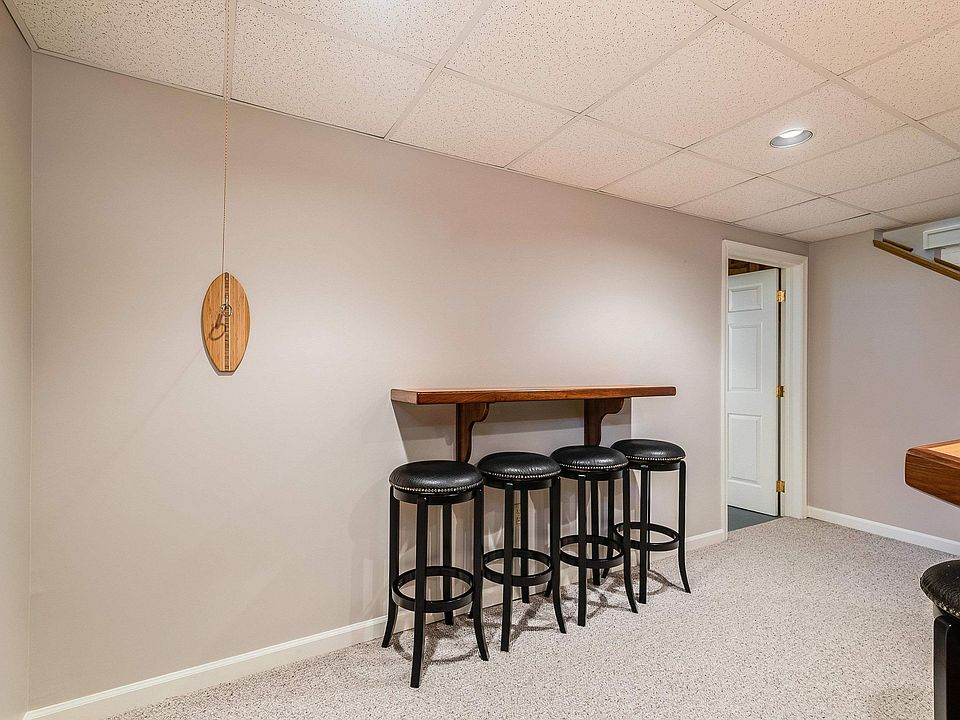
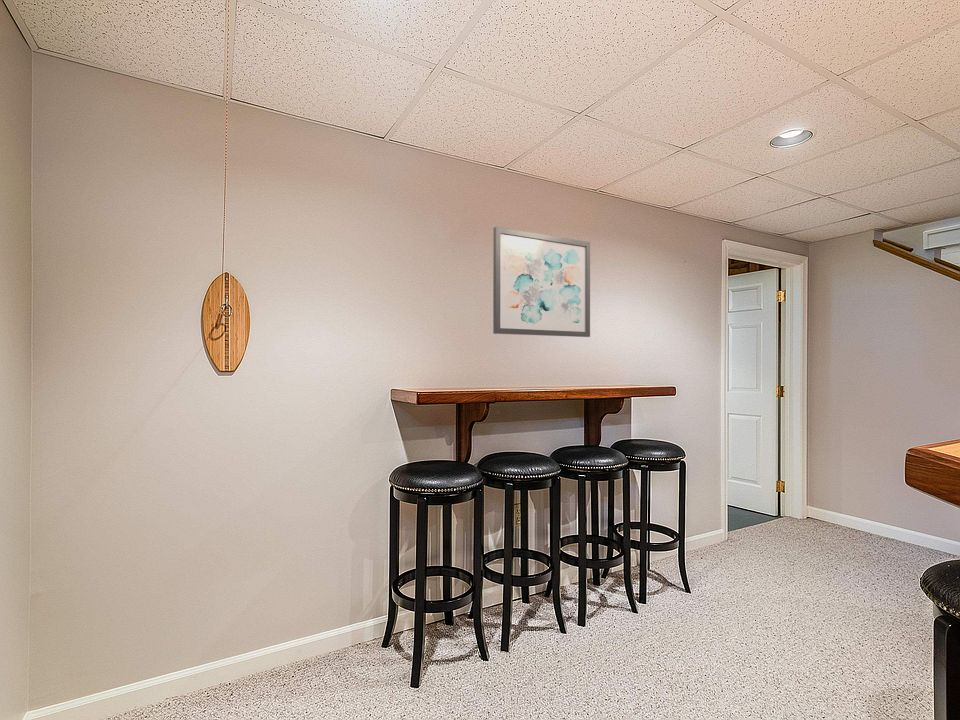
+ wall art [492,226,591,338]
